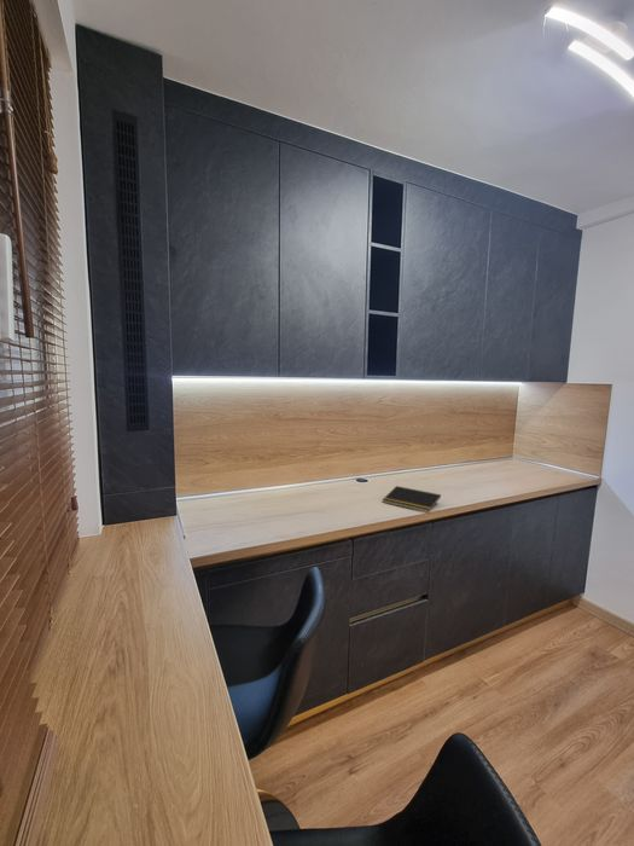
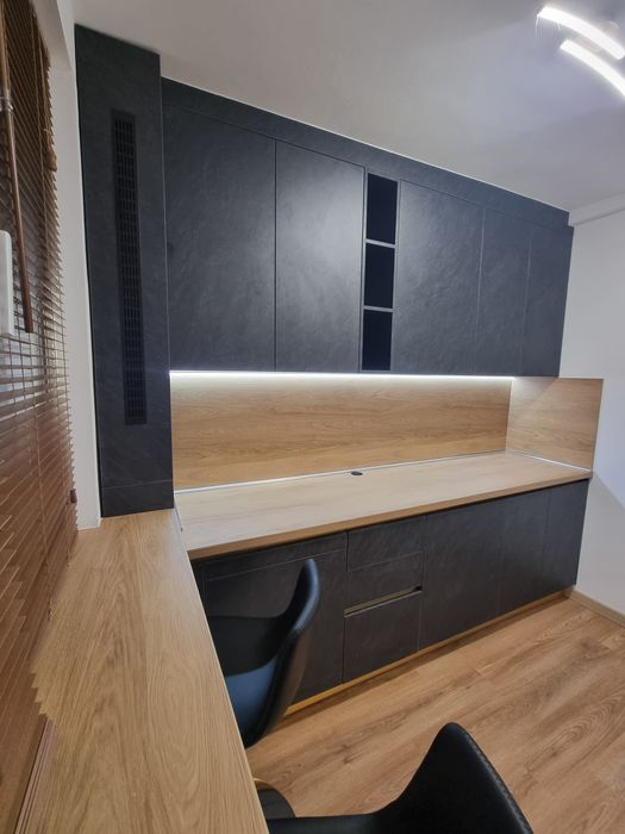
- notepad [382,485,442,514]
